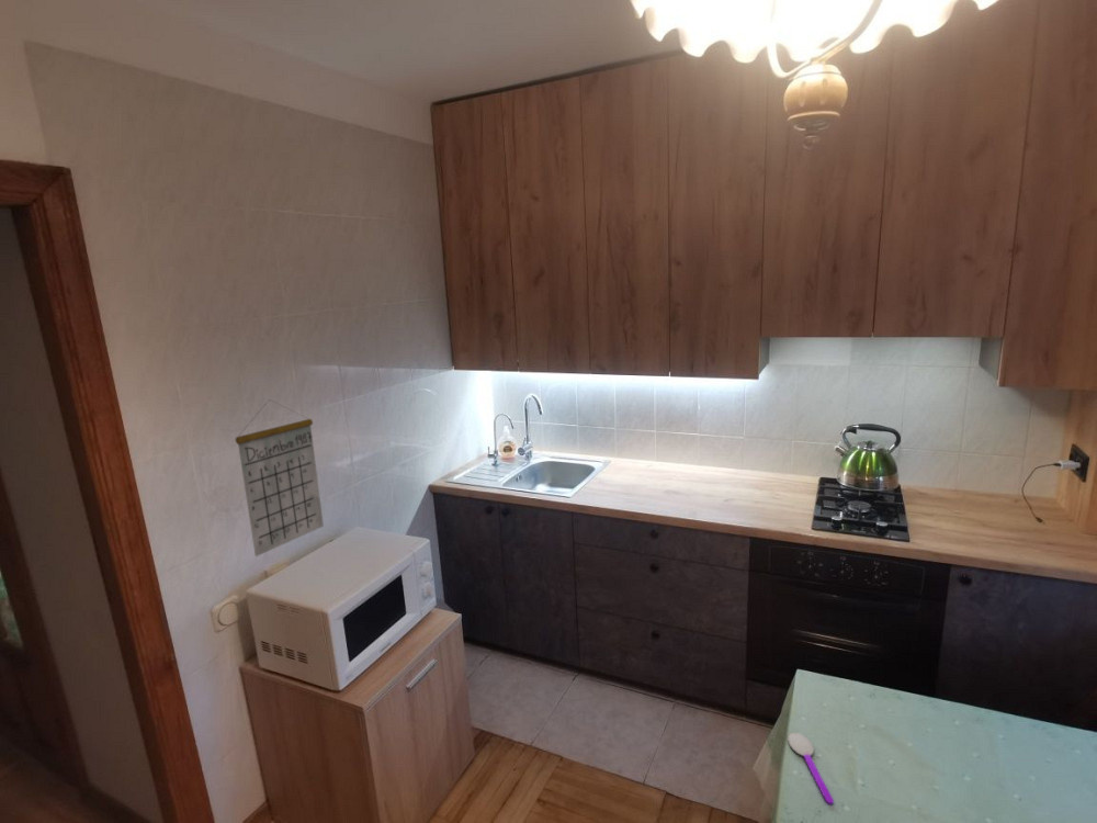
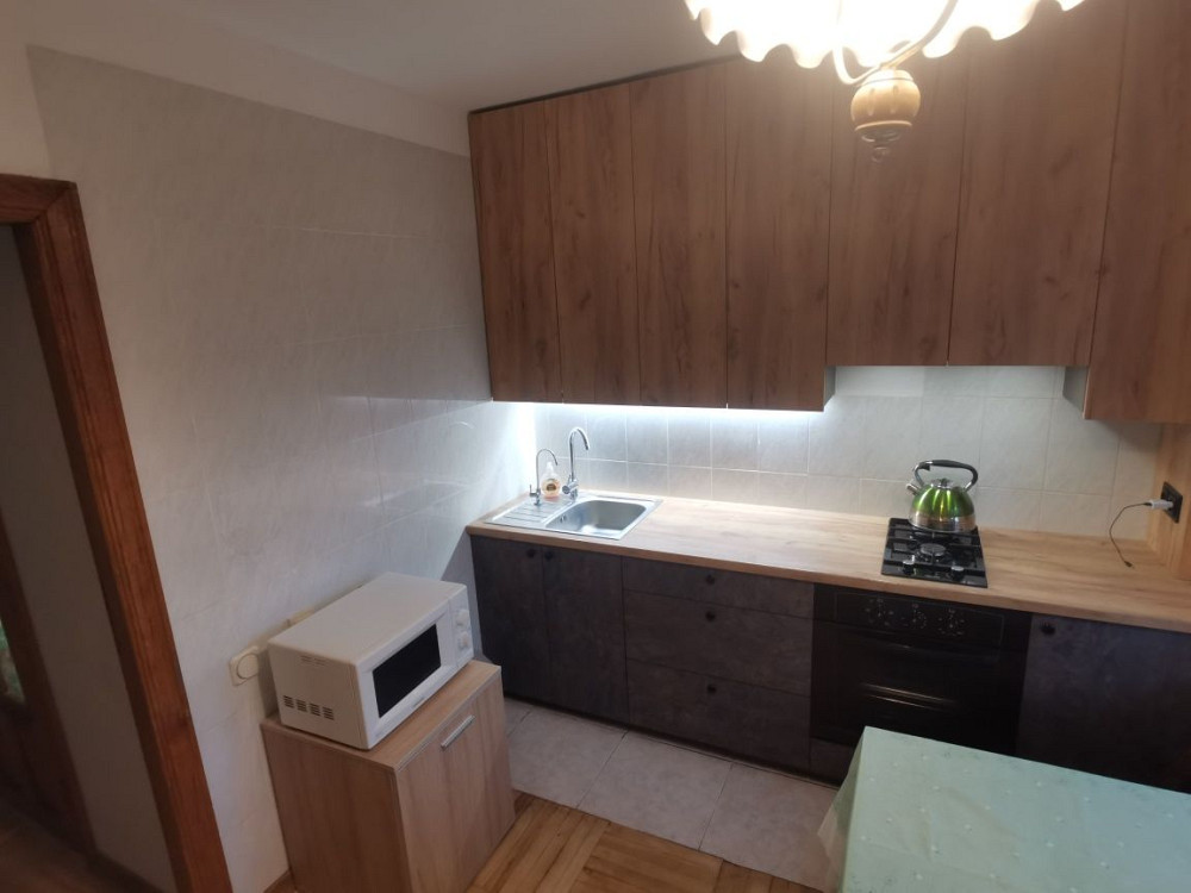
- calendar [235,398,325,557]
- spoon [787,732,835,804]
